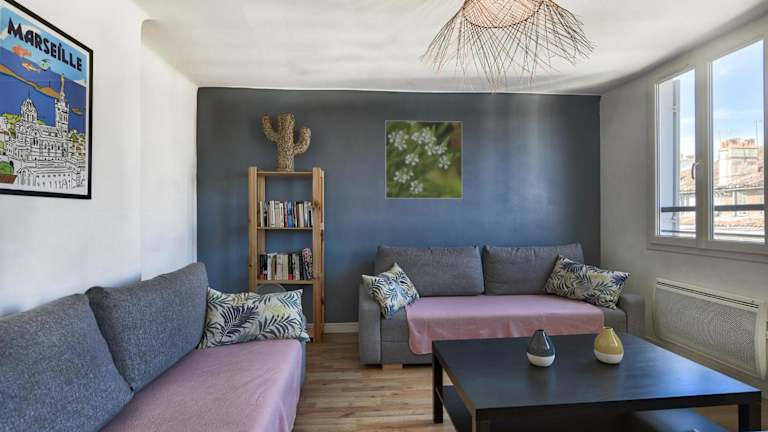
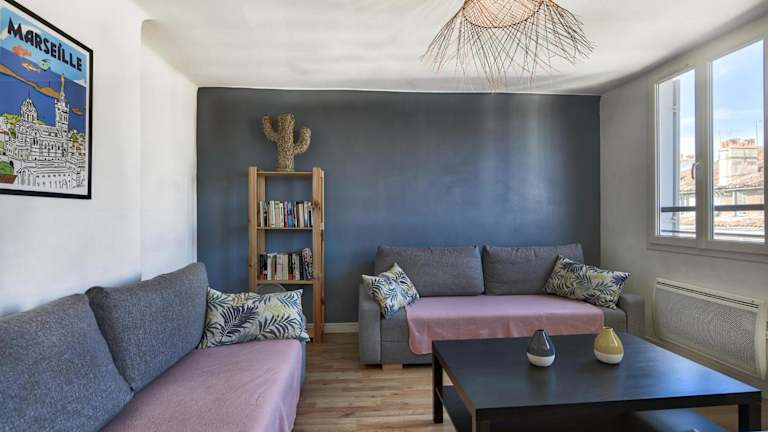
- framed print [384,119,463,200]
